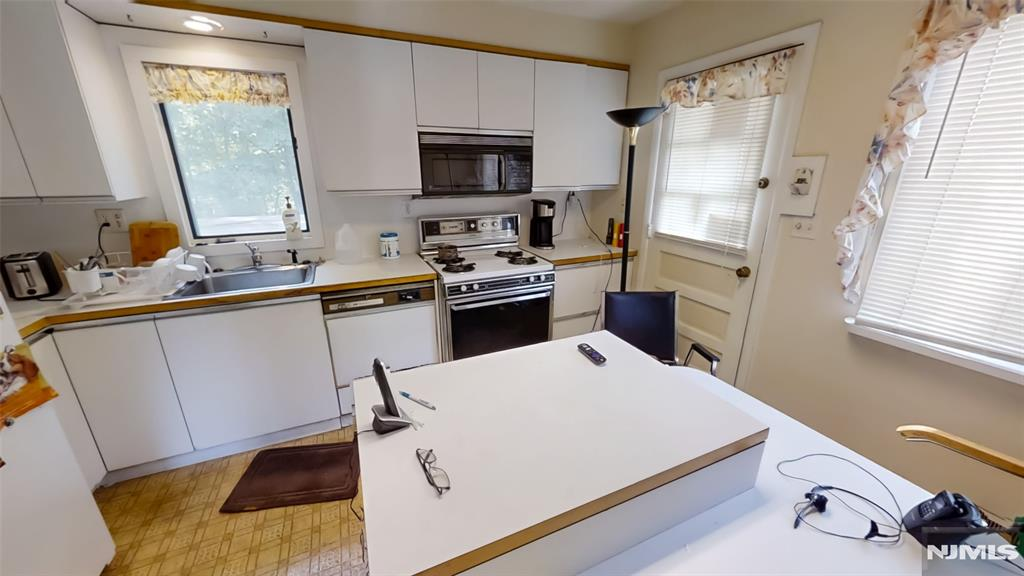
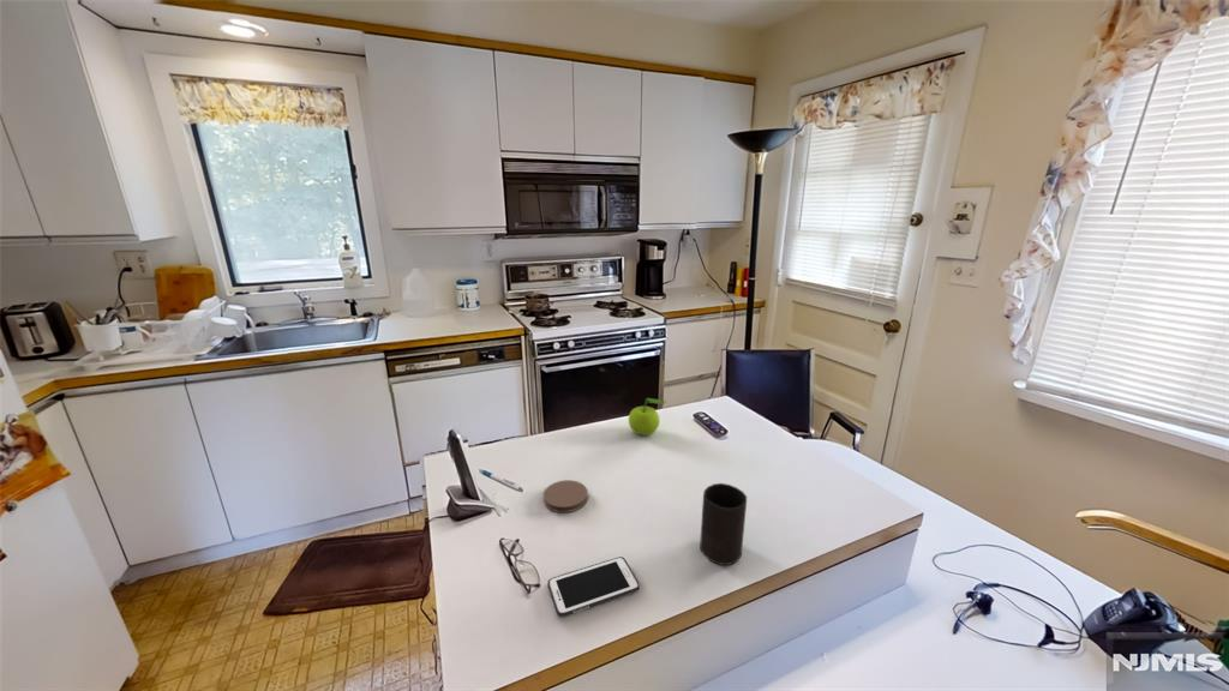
+ coaster [542,479,589,513]
+ cup [699,482,748,566]
+ fruit [628,397,666,437]
+ cell phone [546,555,641,618]
